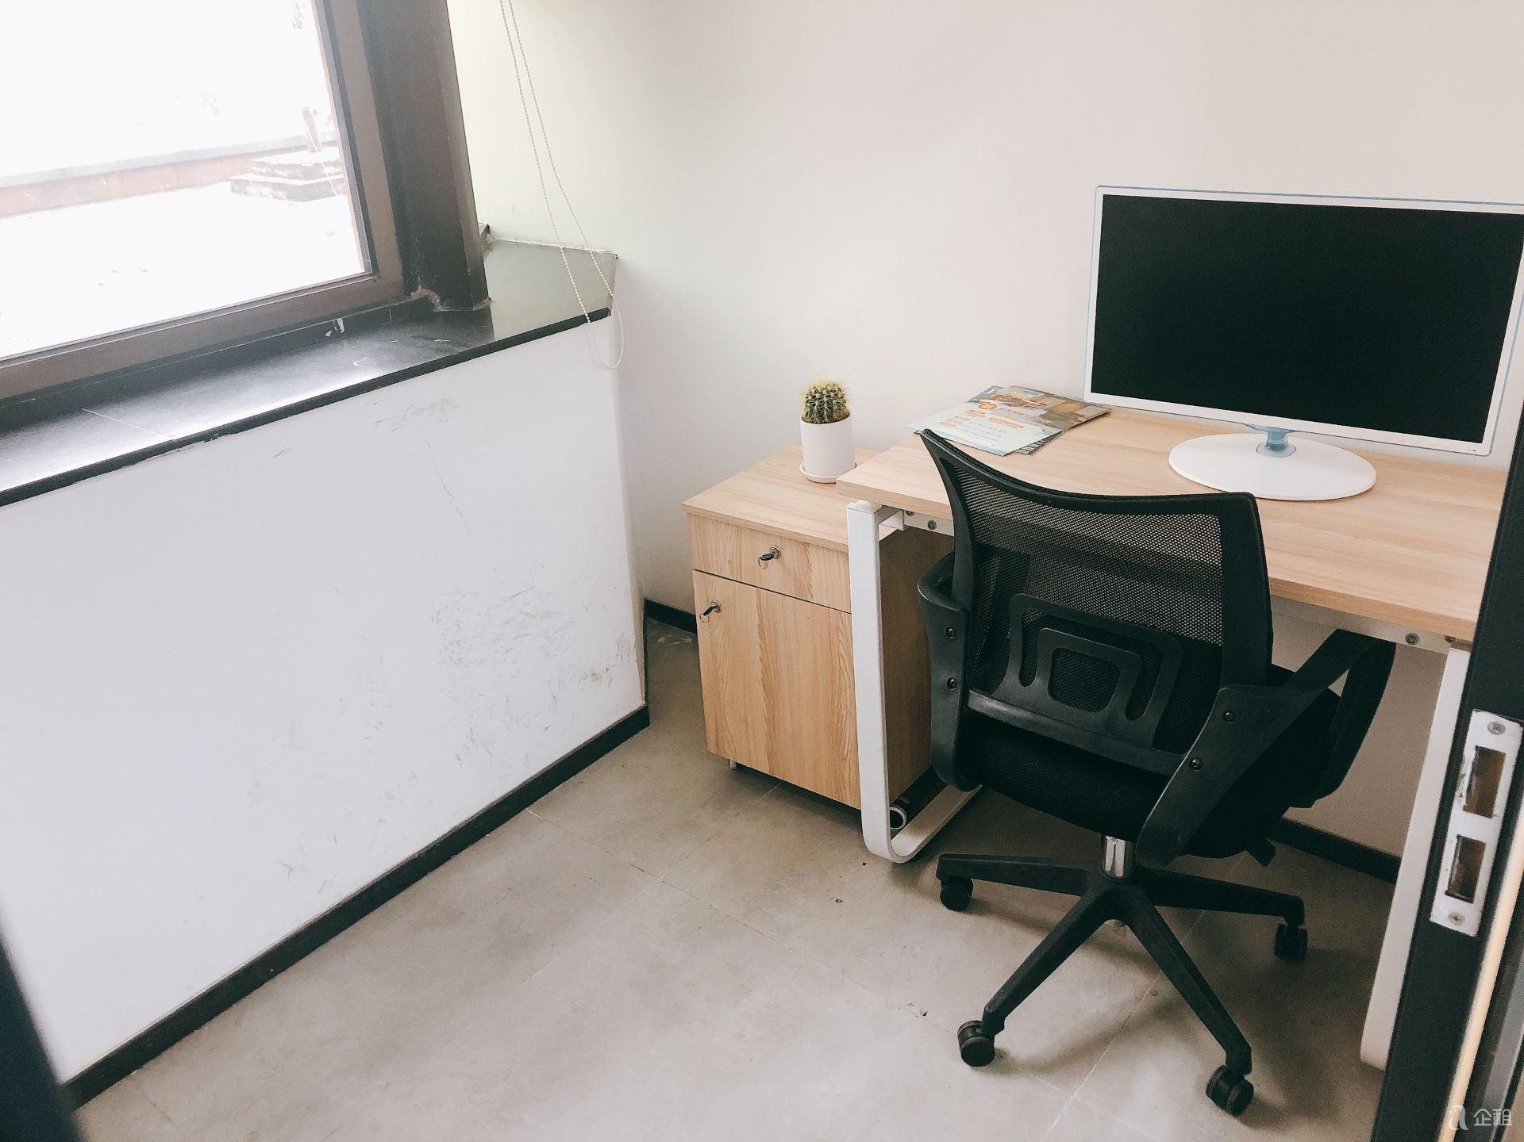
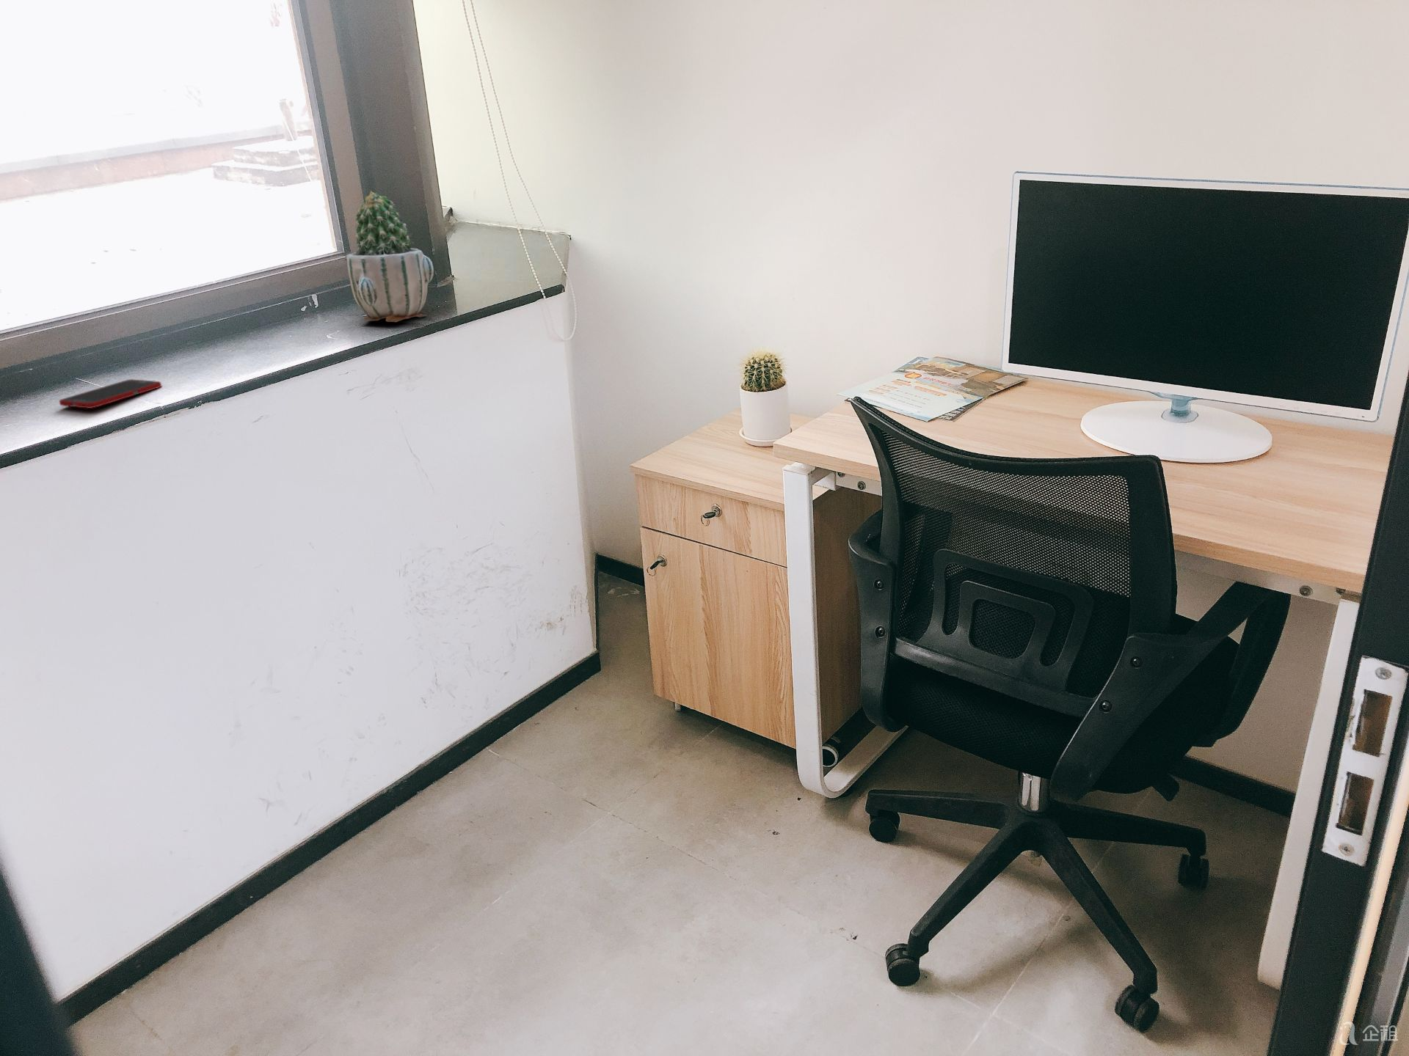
+ cell phone [59,378,162,409]
+ potted cactus [346,190,435,323]
